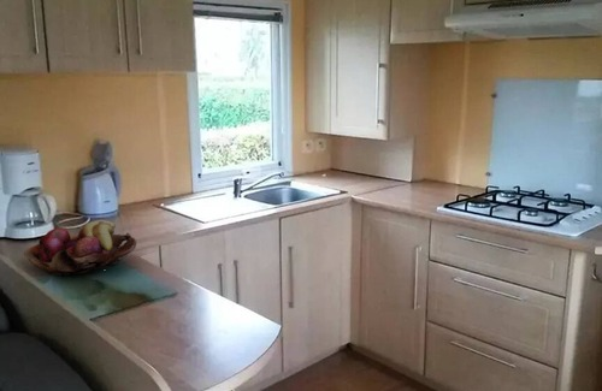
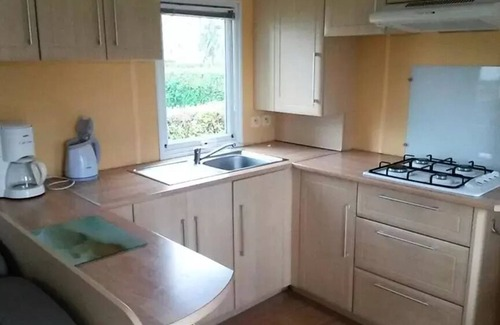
- fruit basket [23,219,137,277]
